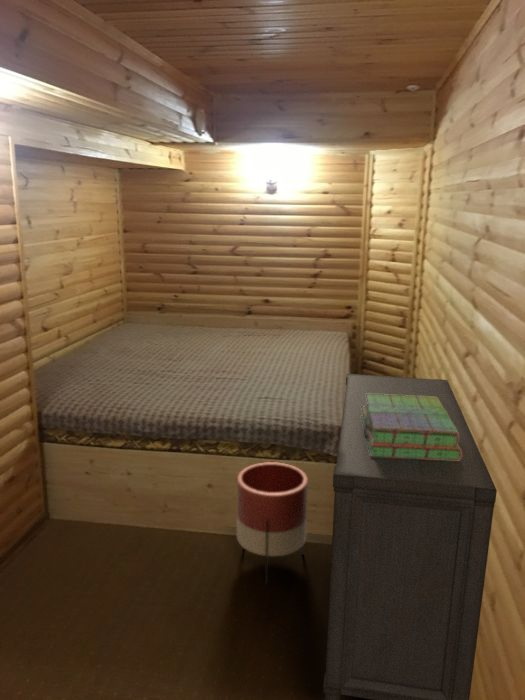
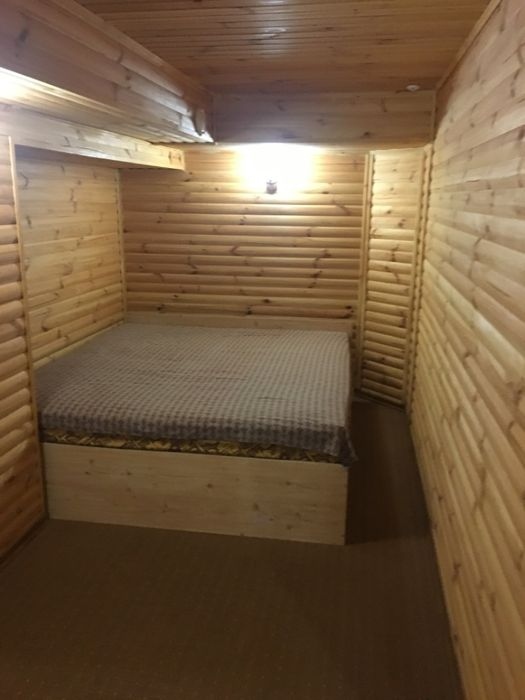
- dresser [322,373,498,700]
- planter [236,461,309,586]
- stack of books [361,394,462,461]
